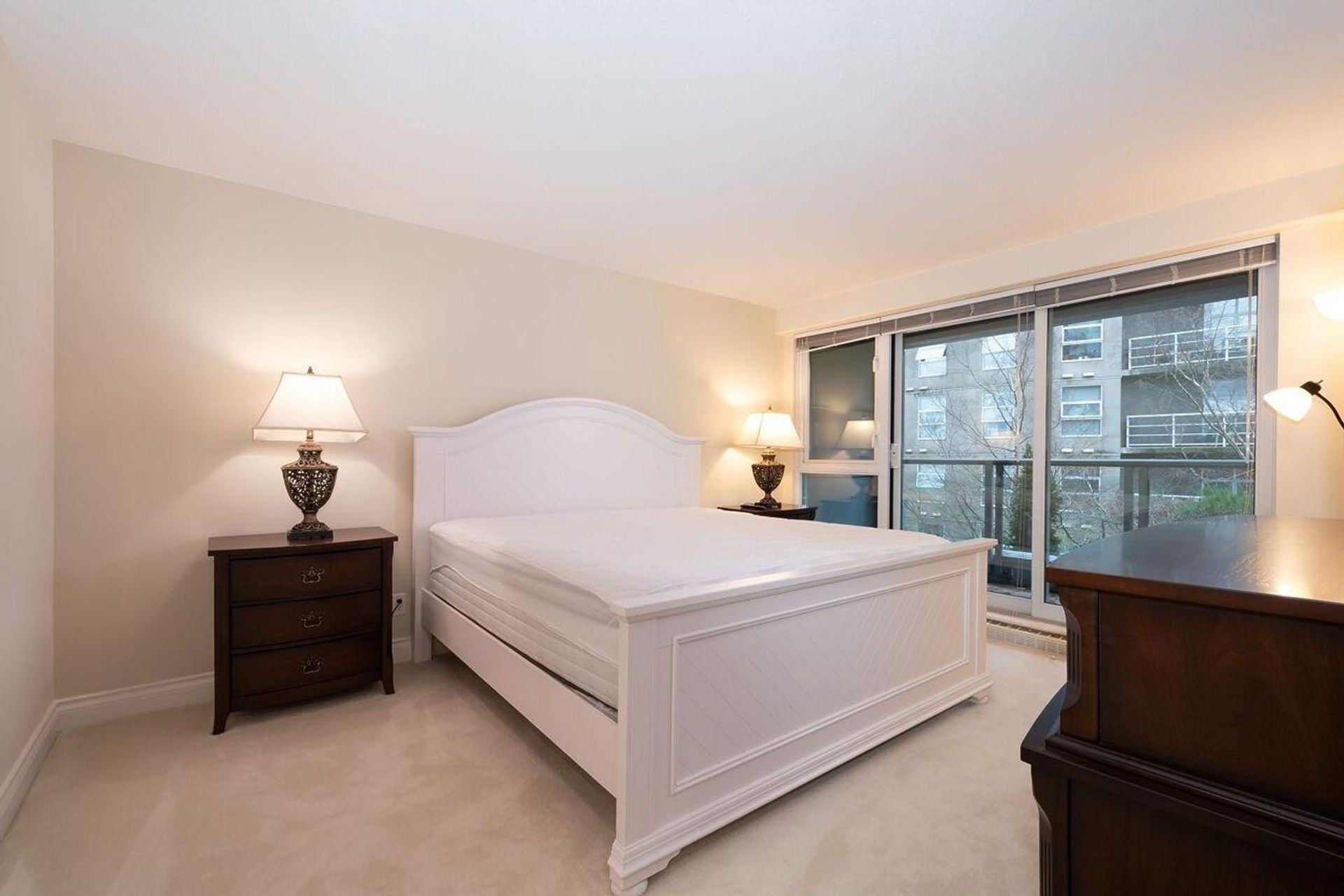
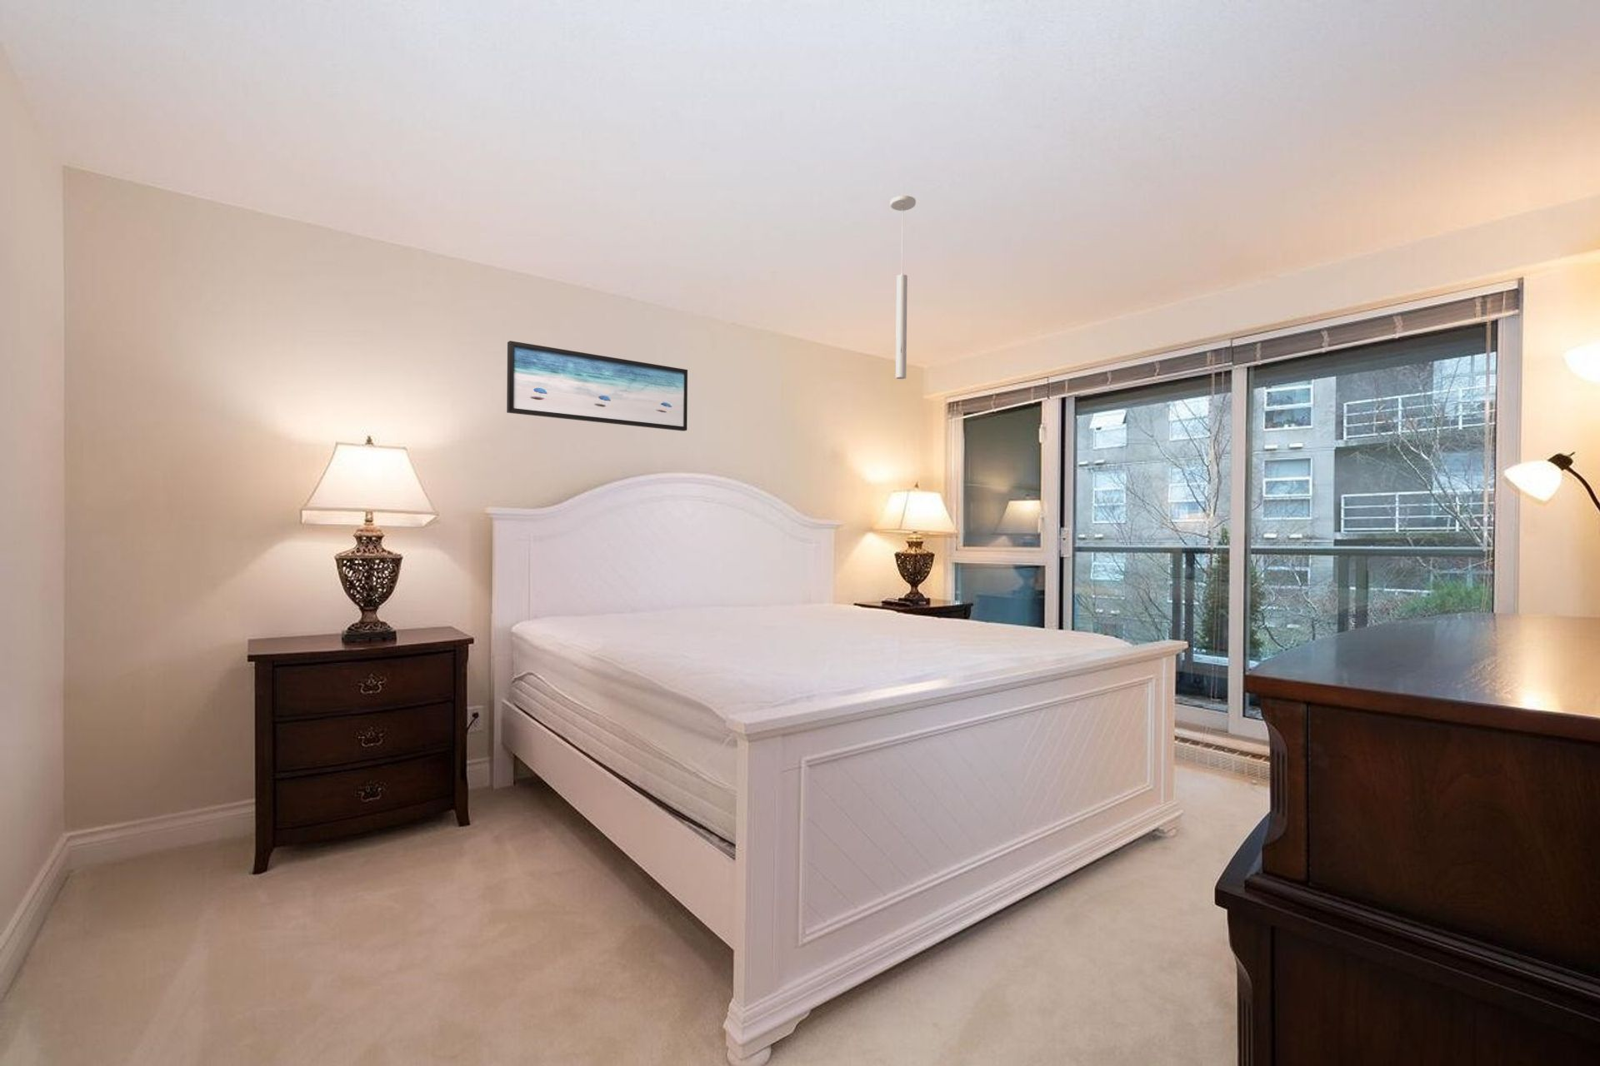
+ ceiling light [889,195,917,380]
+ wall art [506,340,688,432]
